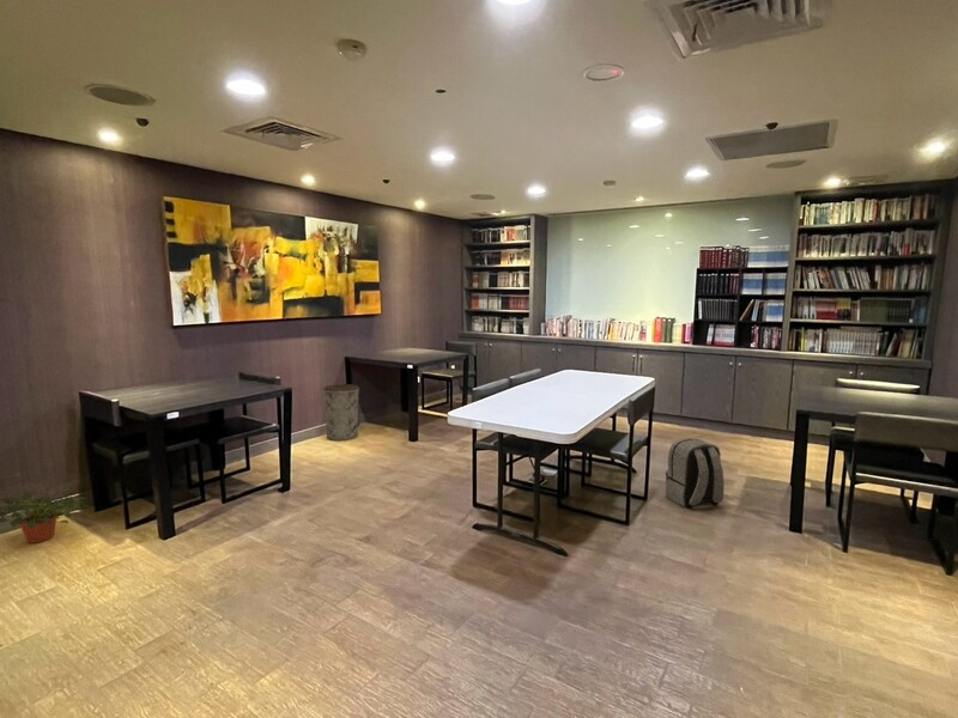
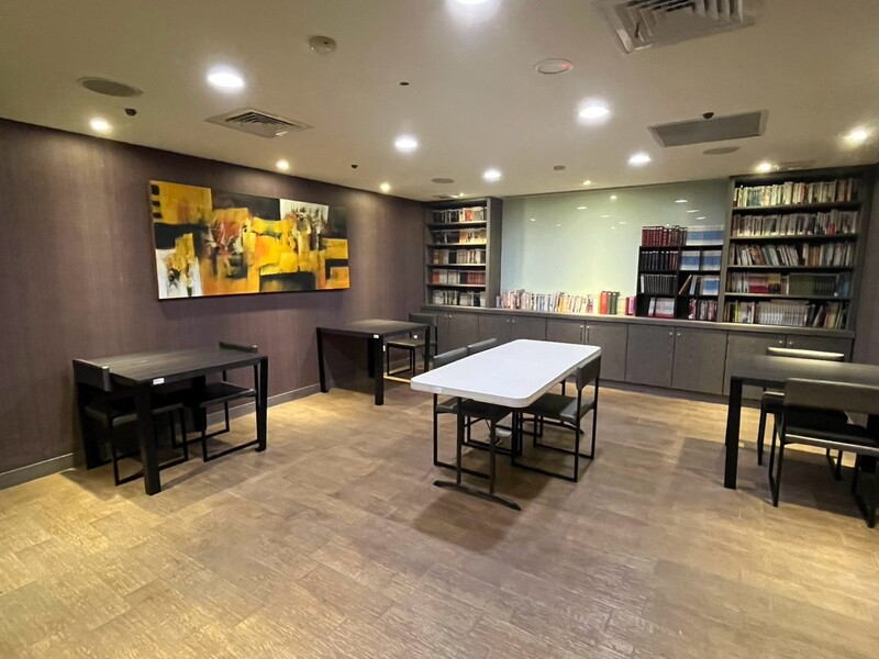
- backpack [665,437,724,509]
- potted plant [0,489,91,544]
- trash can [322,383,360,442]
